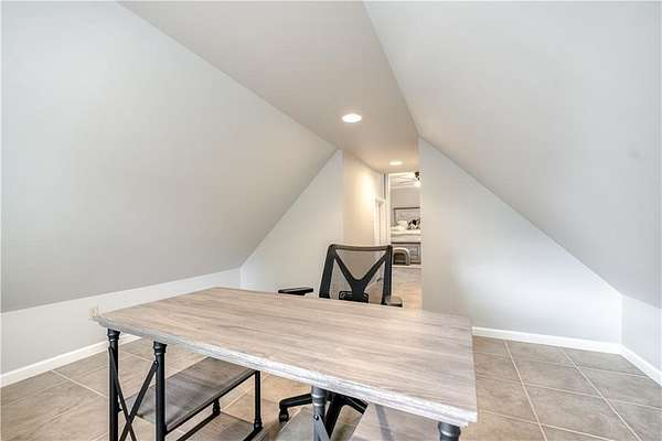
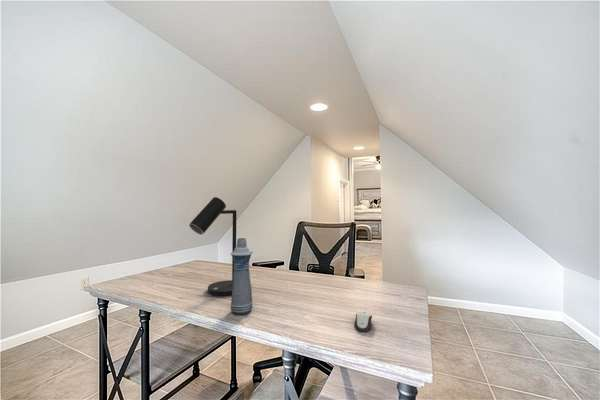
+ computer mouse [353,311,373,333]
+ desk lamp [188,196,238,297]
+ bottle [230,237,253,315]
